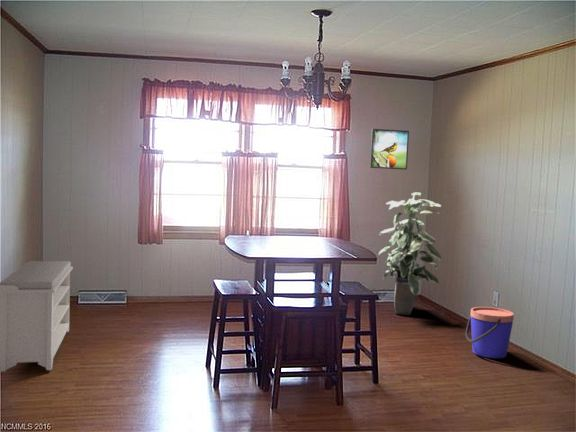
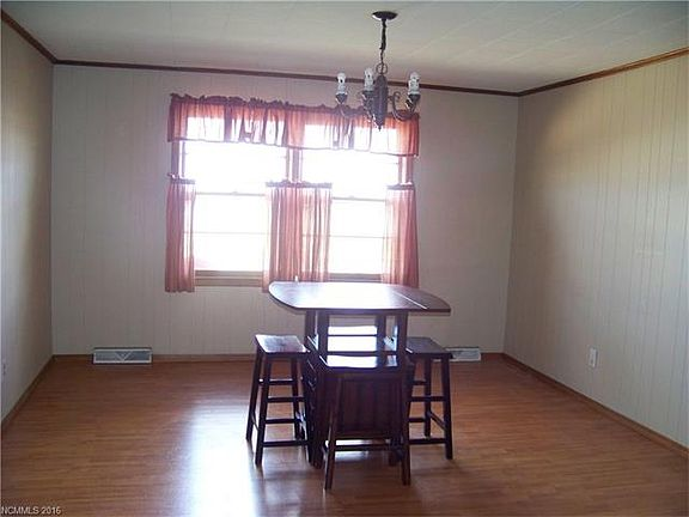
- bench [0,260,74,373]
- indoor plant [377,191,444,316]
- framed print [369,127,410,171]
- bucket [464,306,515,359]
